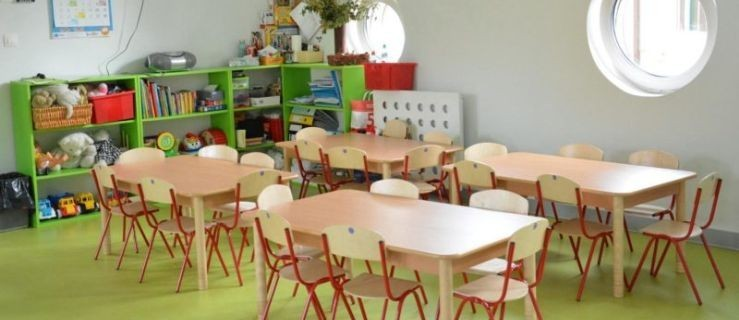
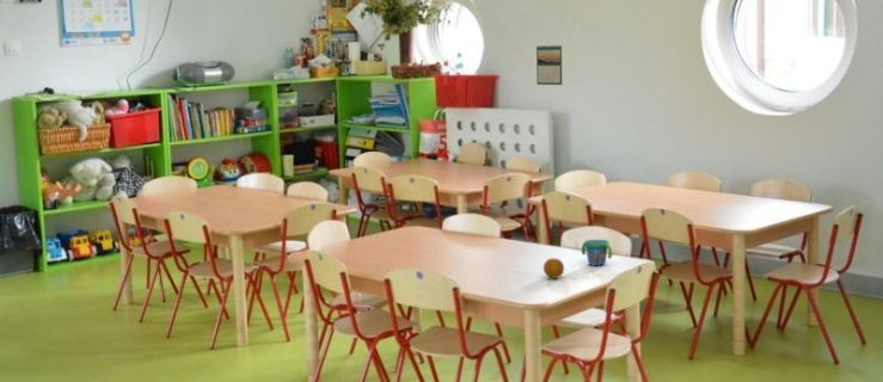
+ snack cup [581,239,613,266]
+ calendar [535,43,564,86]
+ fruit [542,257,565,279]
